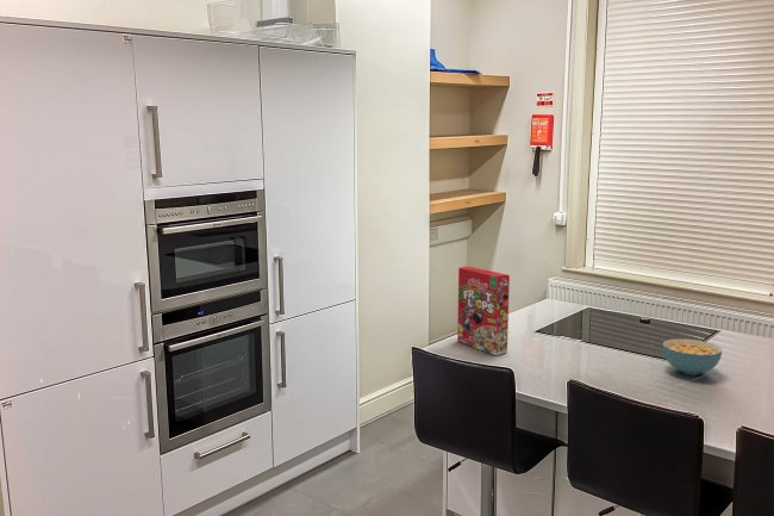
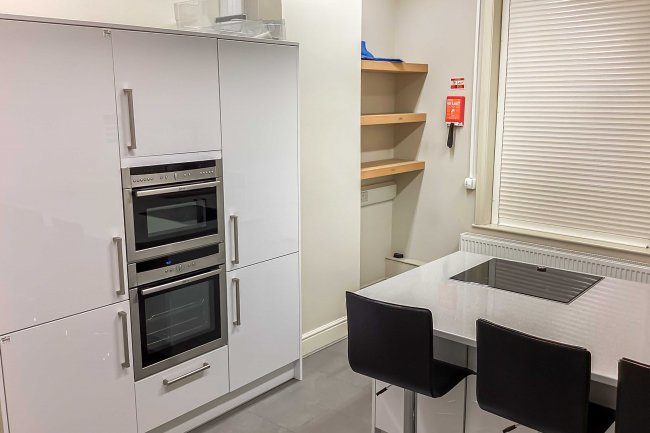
- cereal box [456,266,511,356]
- cereal bowl [662,337,723,377]
